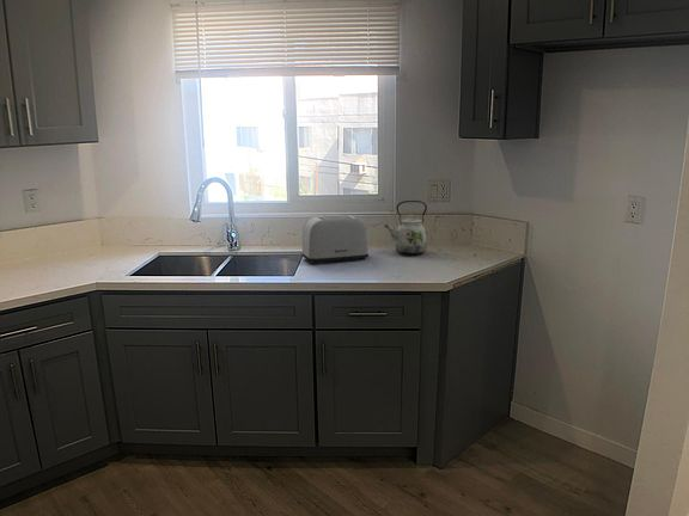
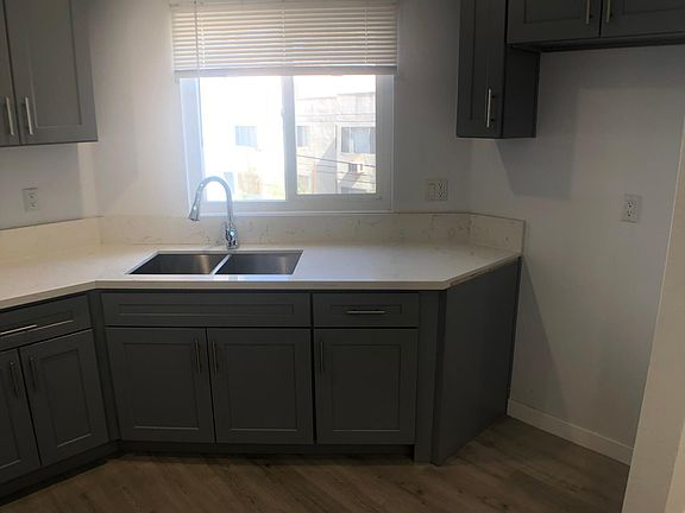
- toaster [301,214,370,265]
- kettle [383,199,428,256]
